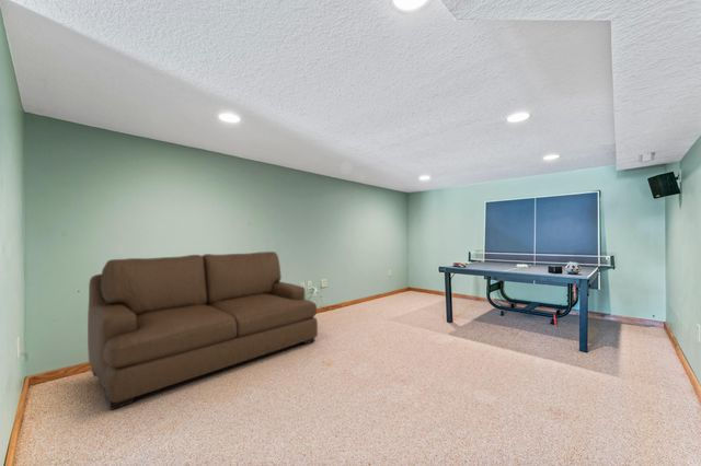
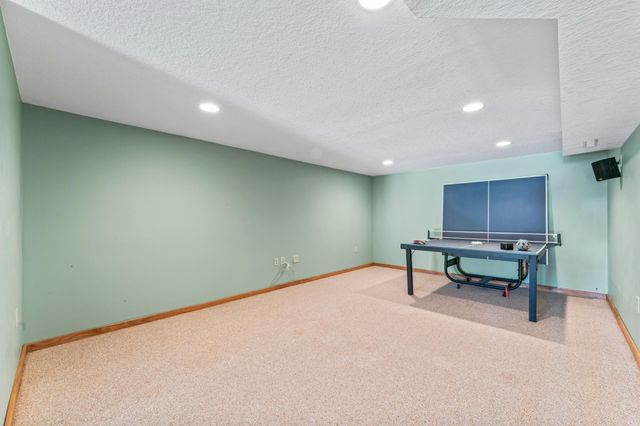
- sofa [87,251,319,411]
